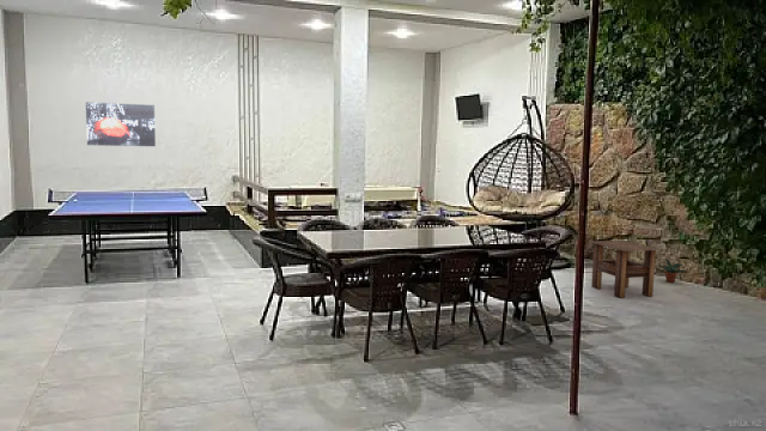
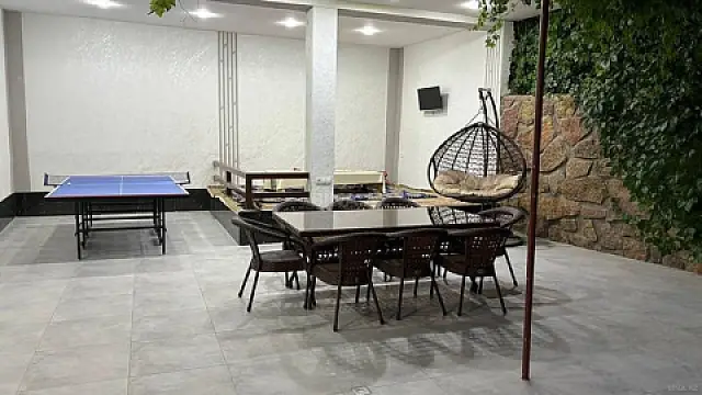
- potted plant [658,257,688,284]
- side table [590,239,664,299]
- wall art [85,101,157,147]
